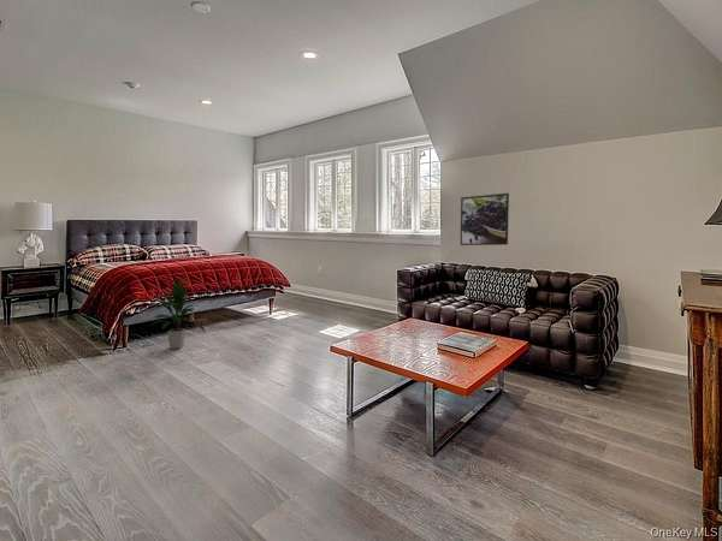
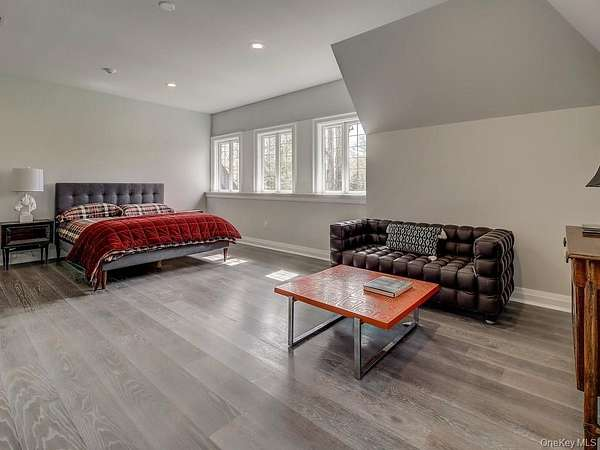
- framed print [460,192,510,246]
- indoor plant [149,280,207,350]
